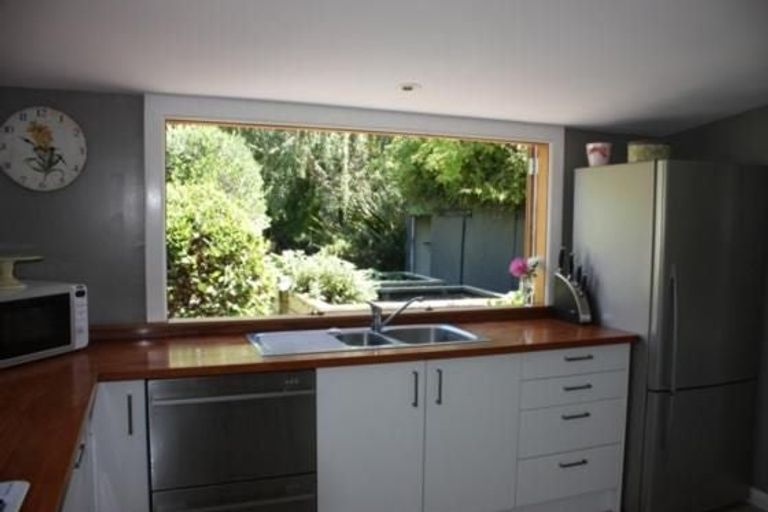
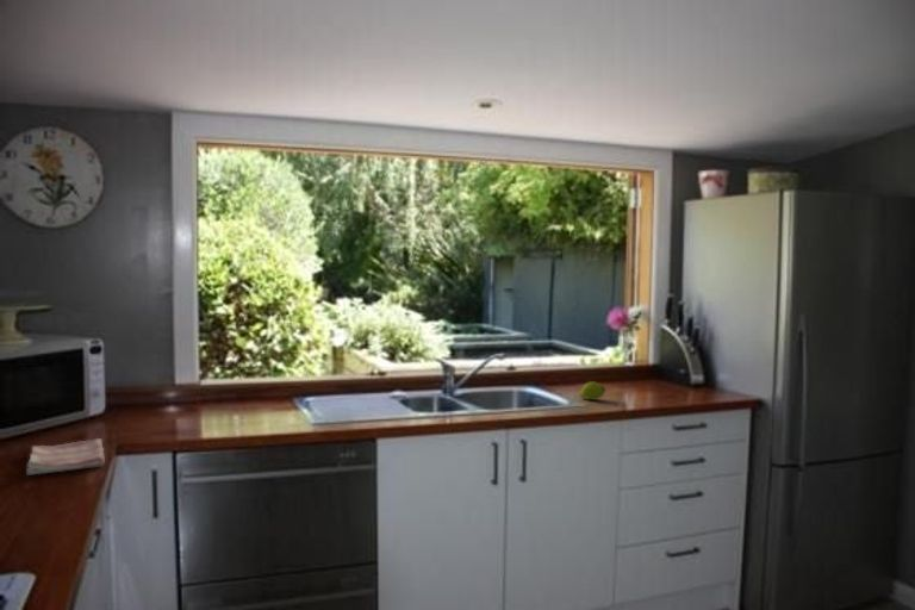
+ fruit [578,380,606,402]
+ dish towel [26,437,106,477]
